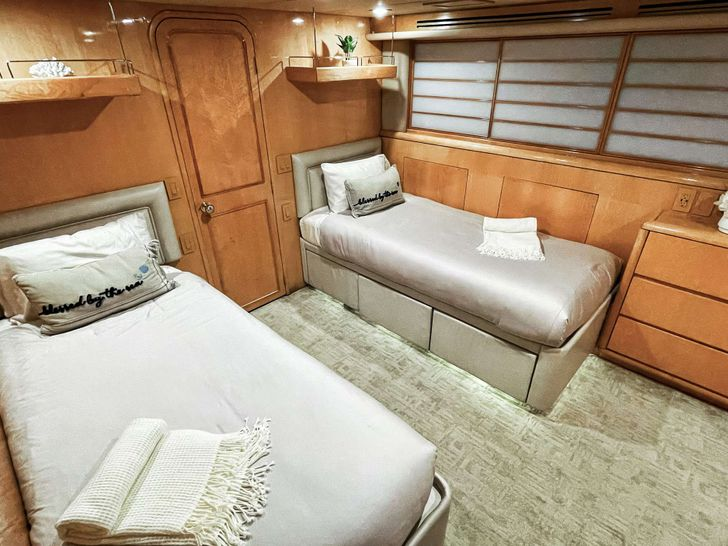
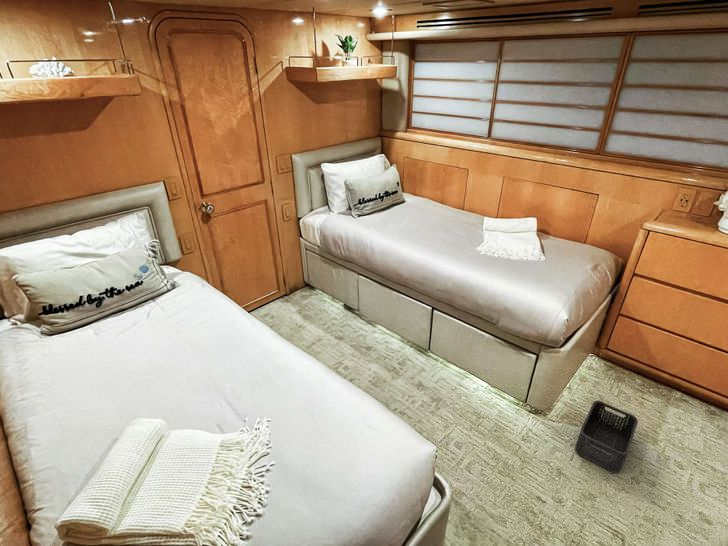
+ storage bin [574,400,639,474]
